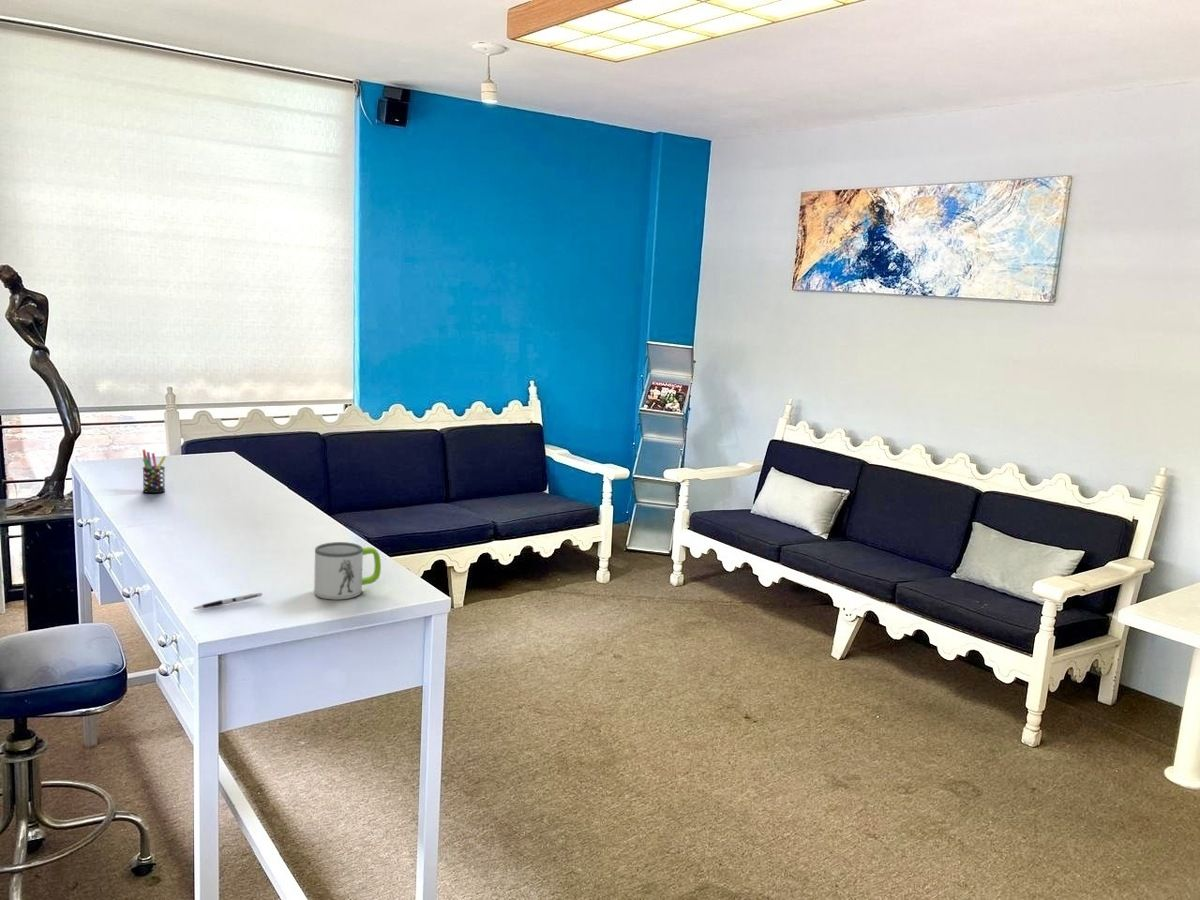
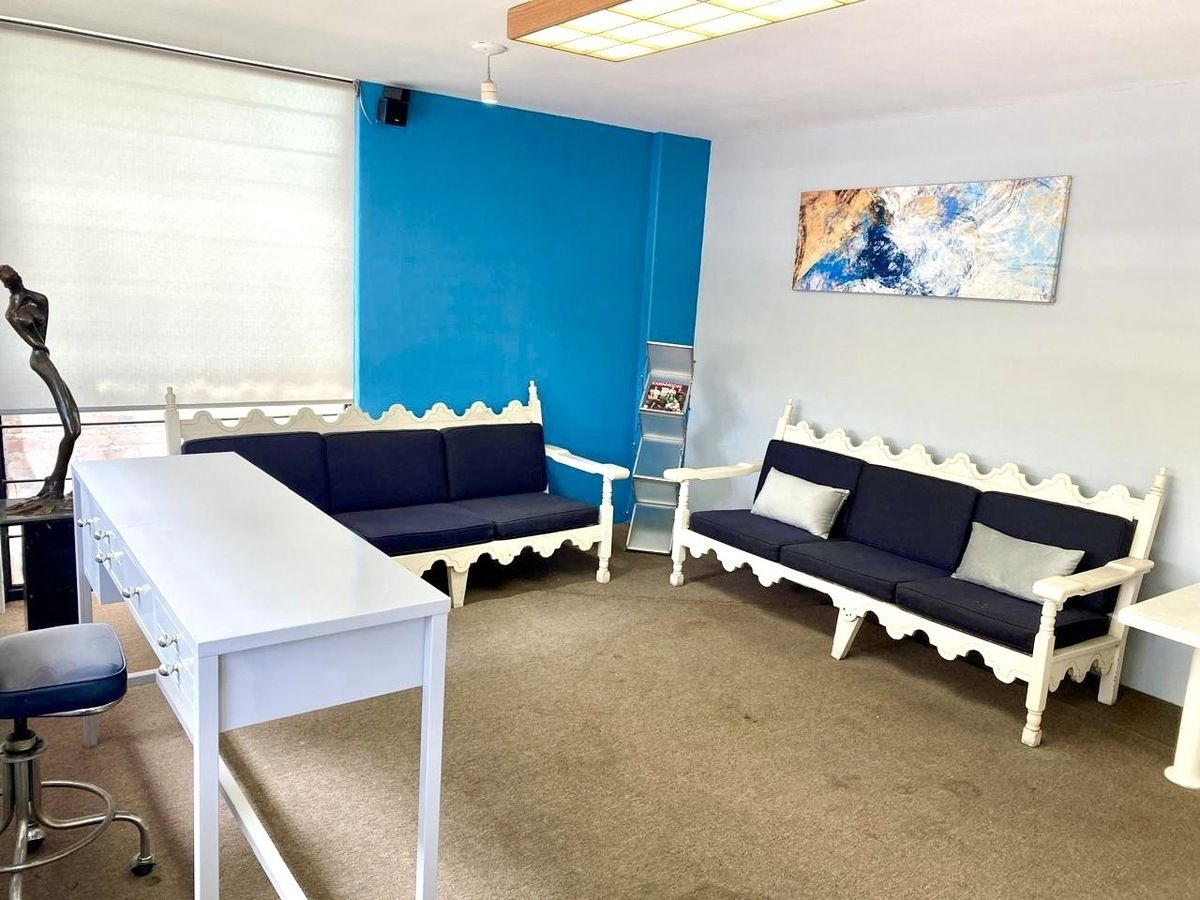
- mug [313,541,382,600]
- pen [192,592,263,610]
- pen holder [141,449,167,494]
